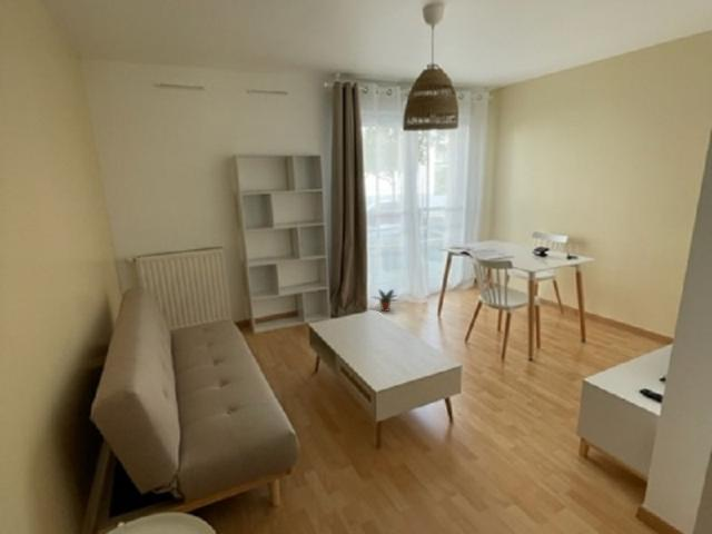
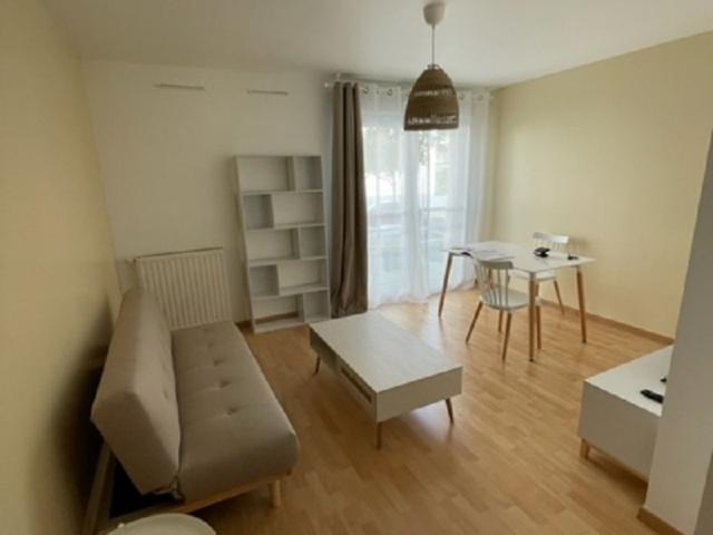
- potted plant [370,288,399,313]
